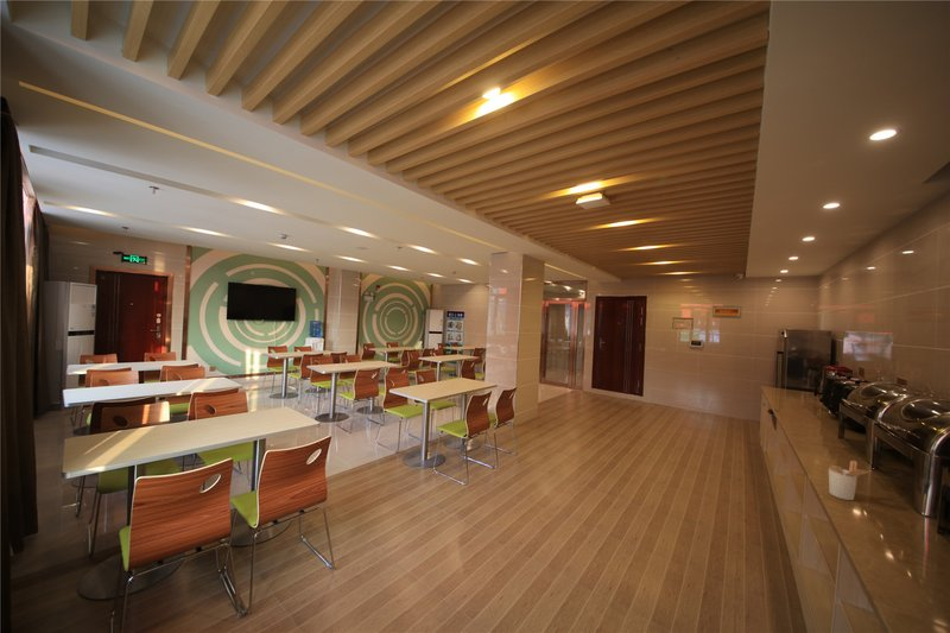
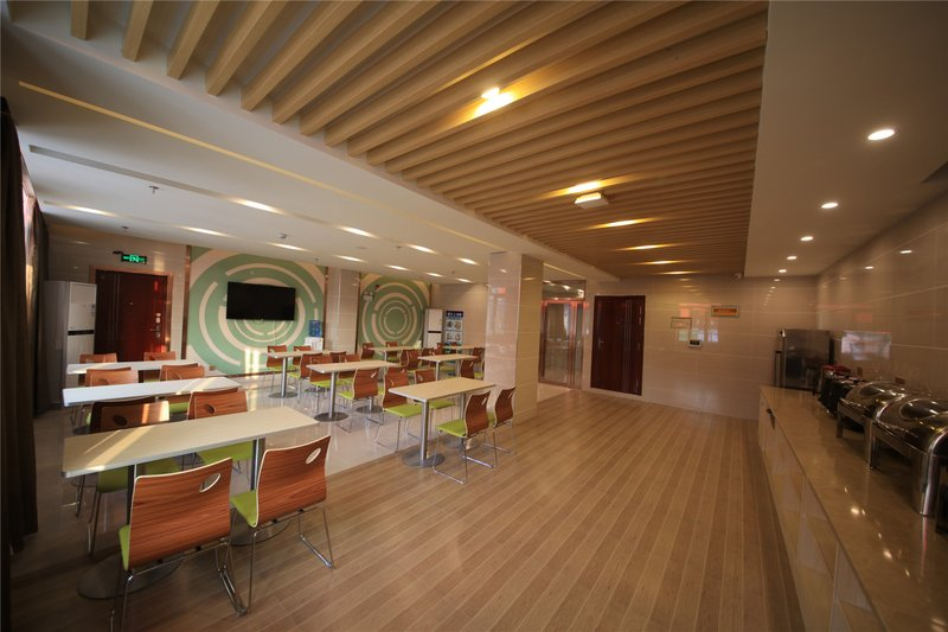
- utensil holder [828,460,872,501]
